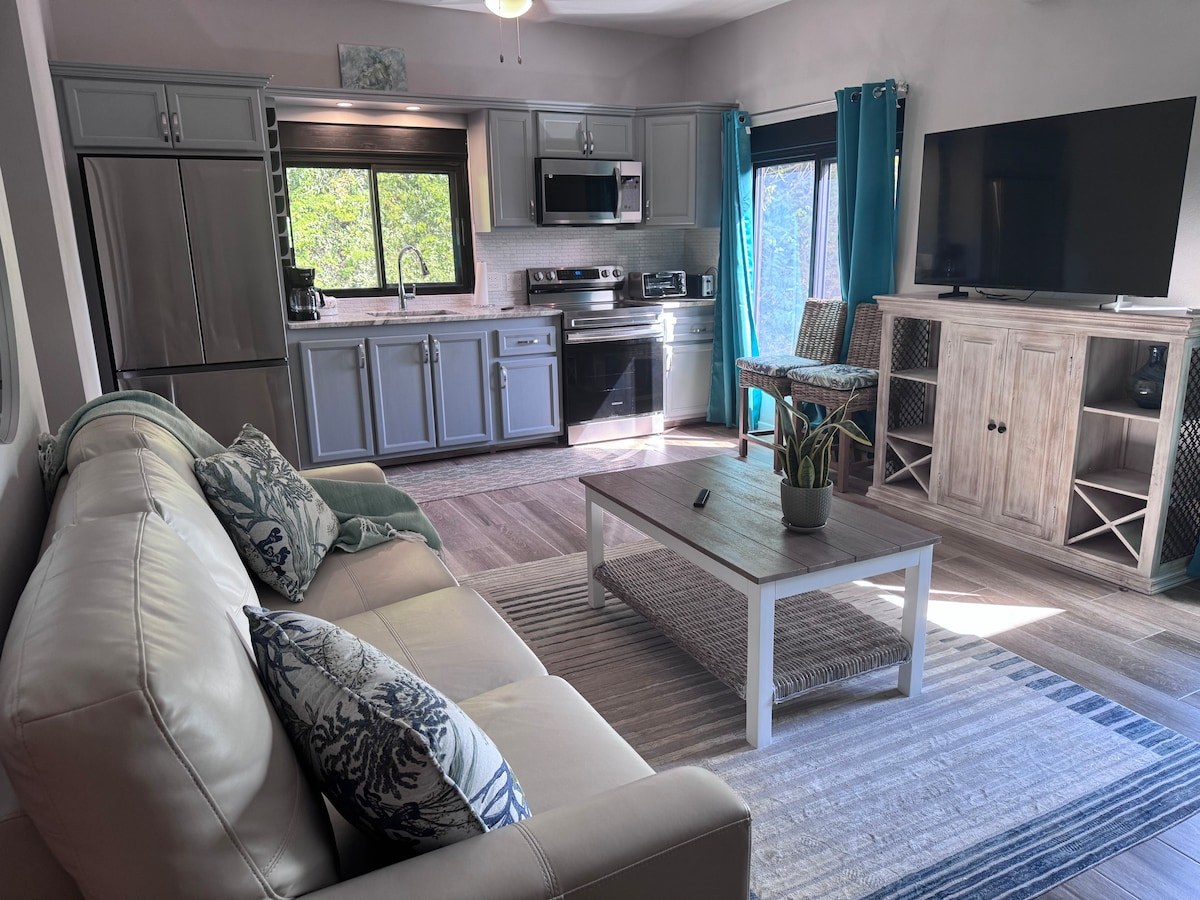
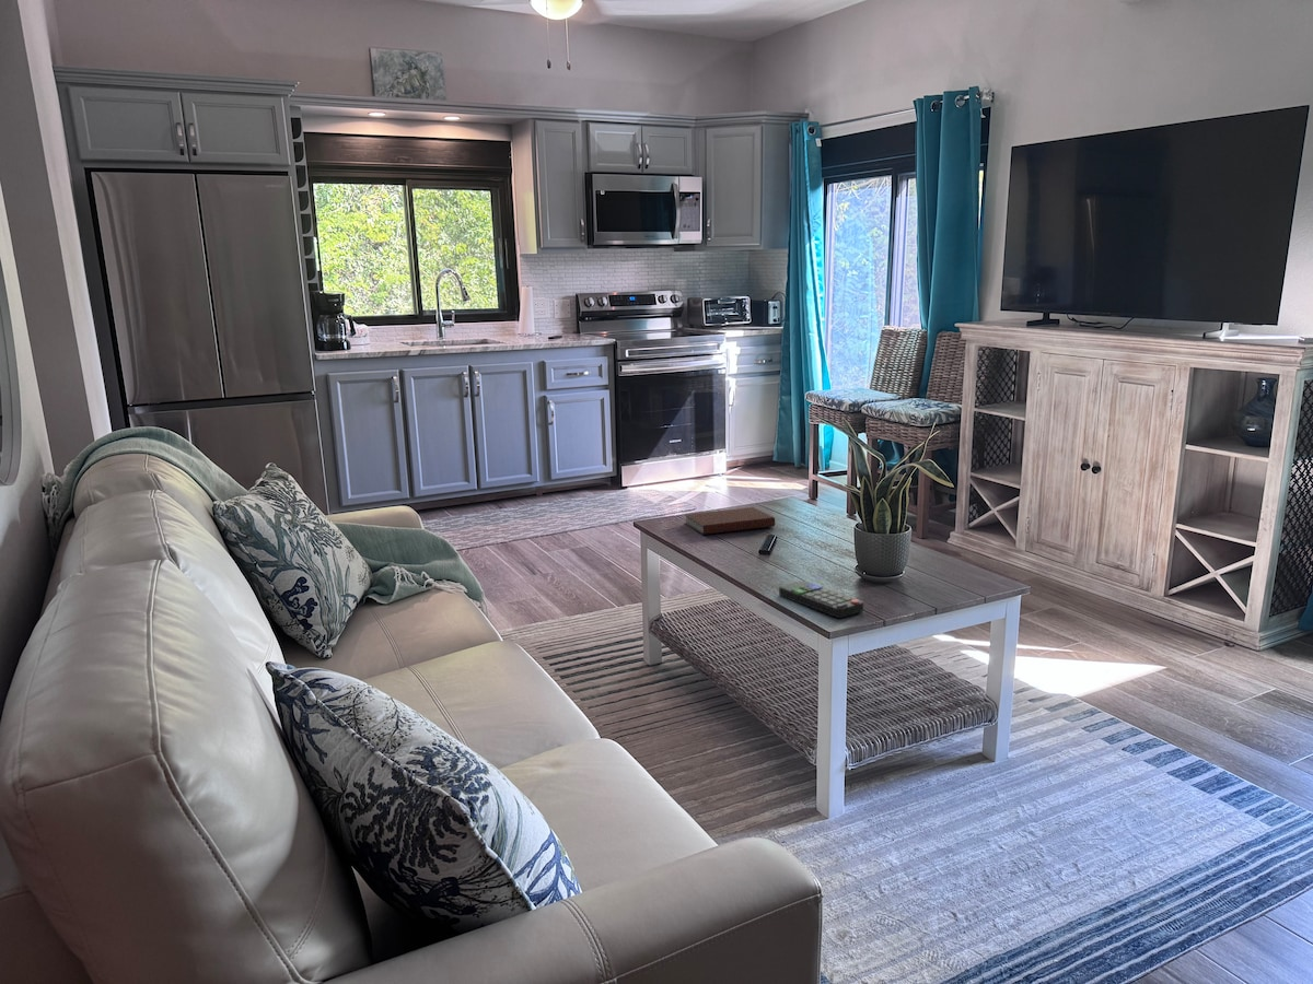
+ remote control [778,579,864,619]
+ book [684,506,776,536]
